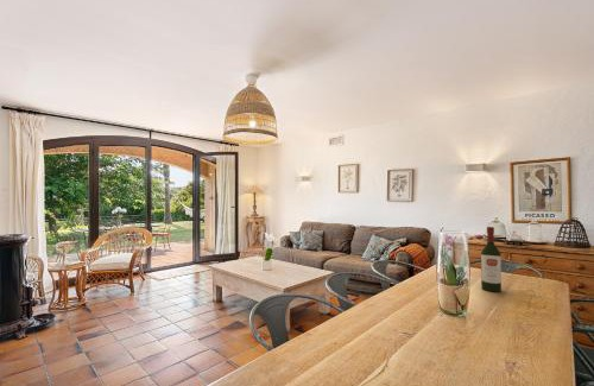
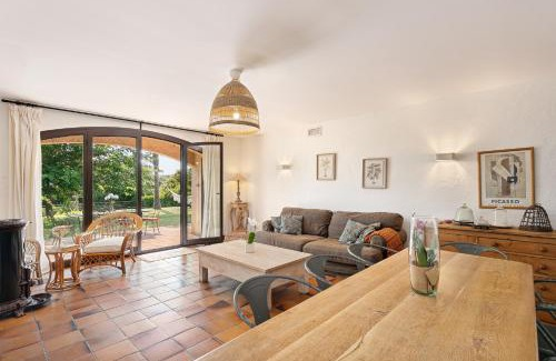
- wine bottle [480,226,503,293]
